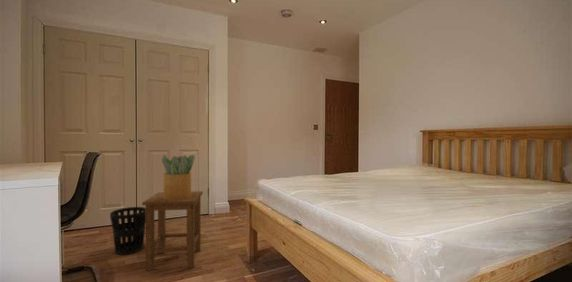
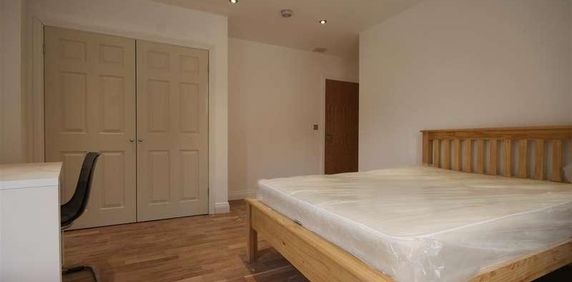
- wastebasket [109,206,146,256]
- stool [141,190,204,272]
- potted plant [161,154,196,200]
